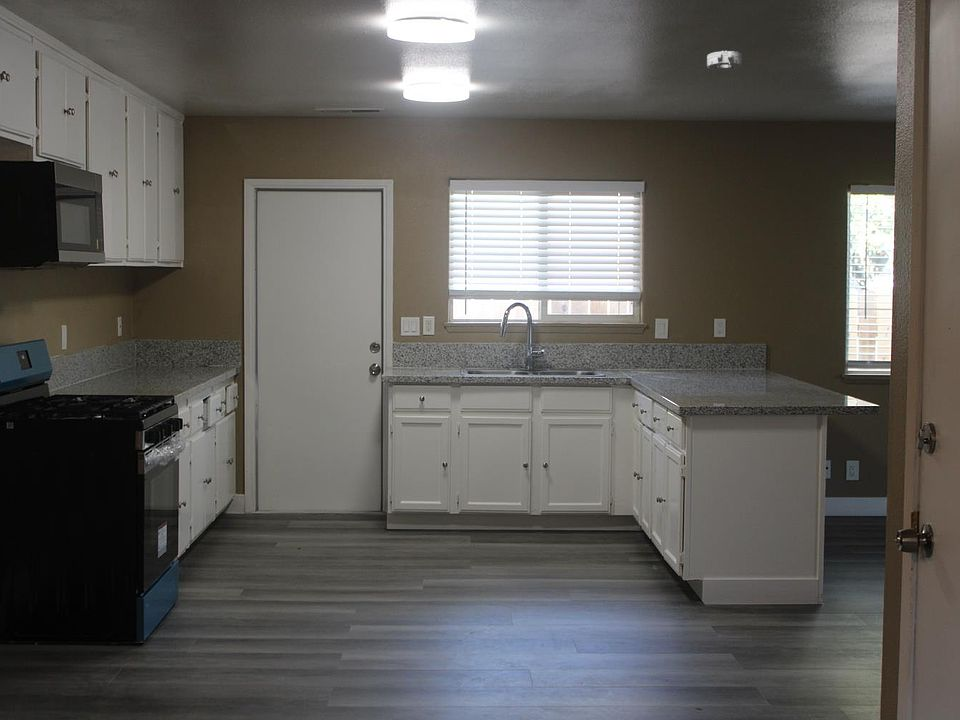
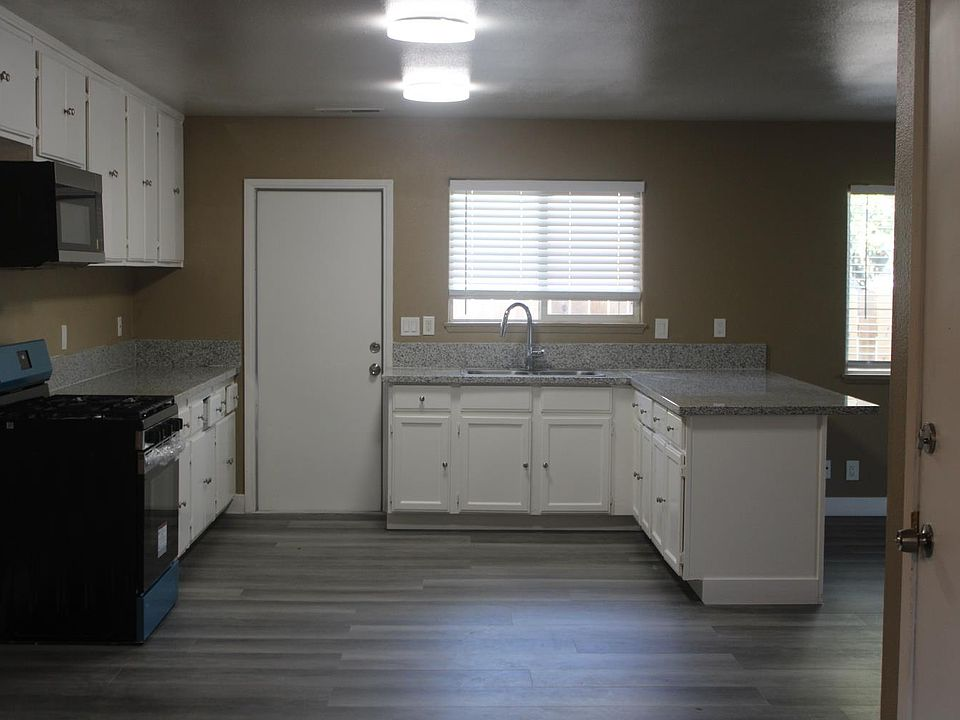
- smoke detector [706,50,743,71]
